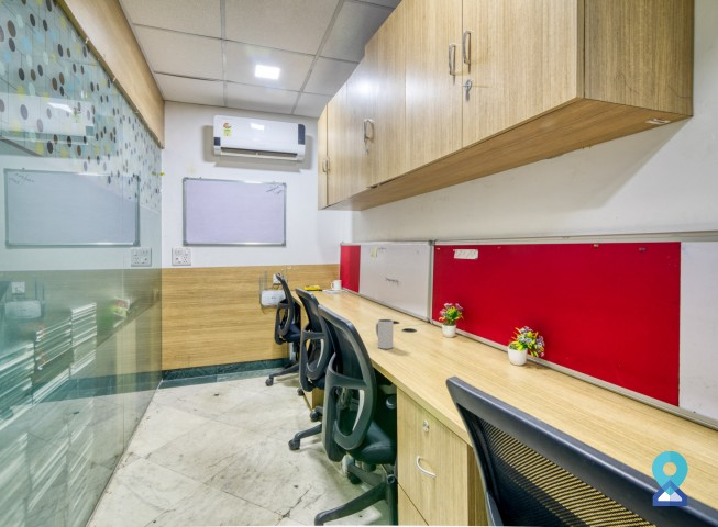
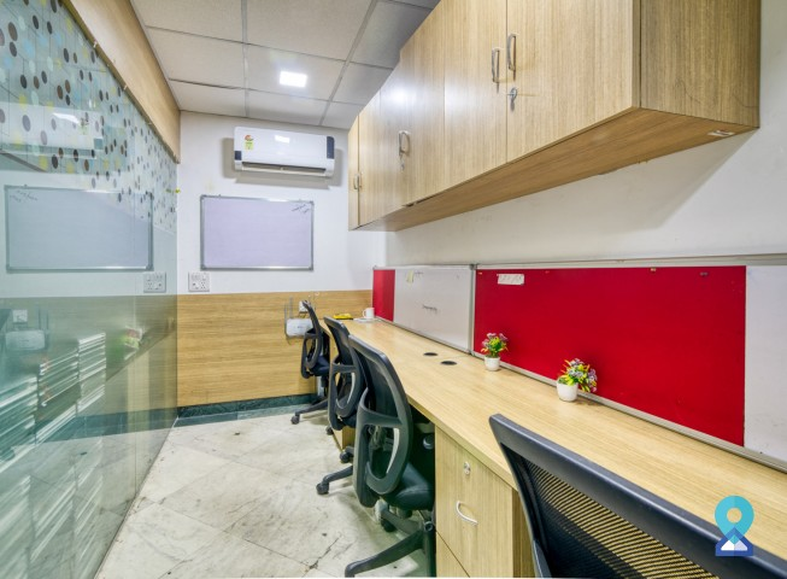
- mug [375,318,395,350]
